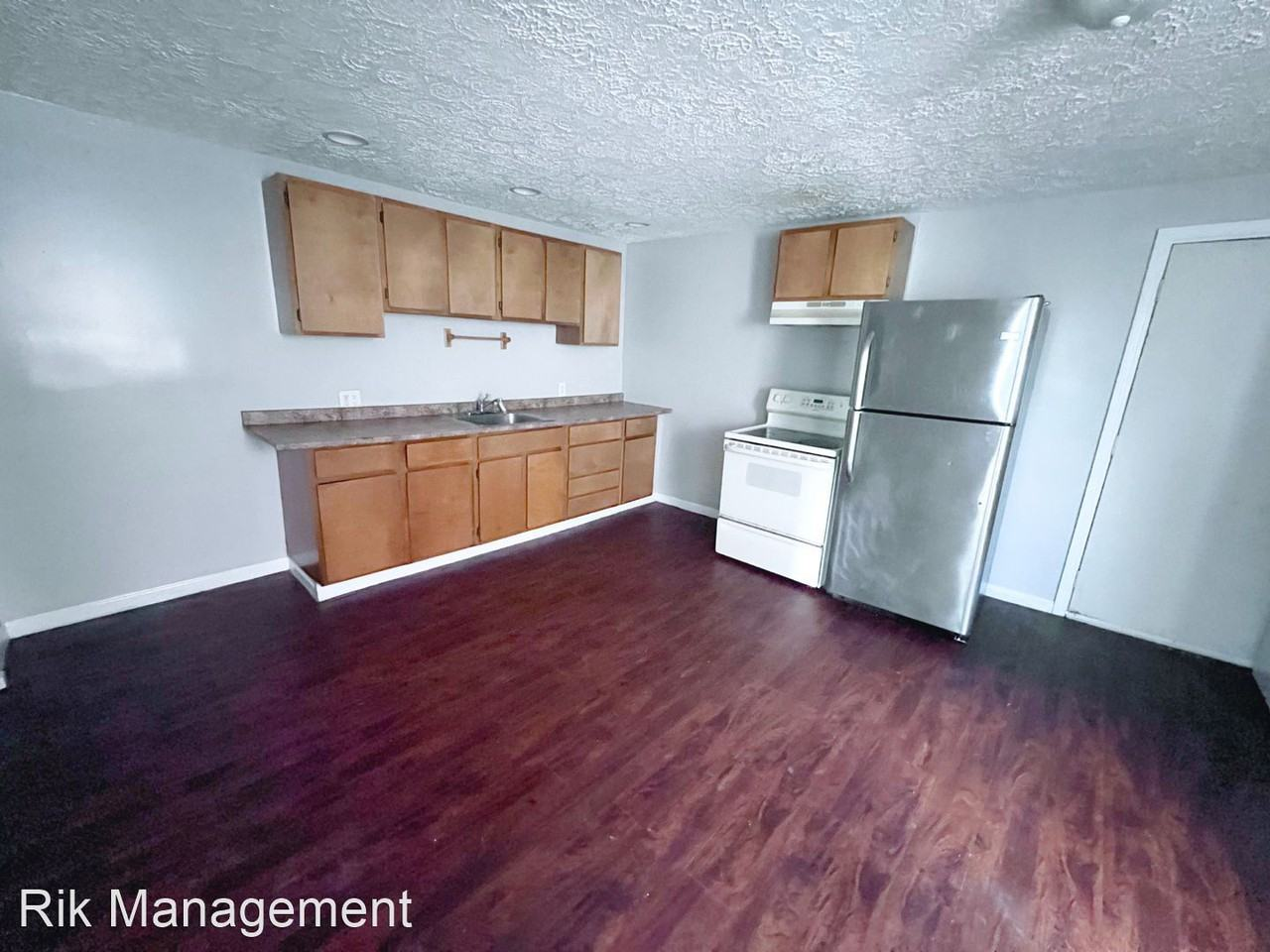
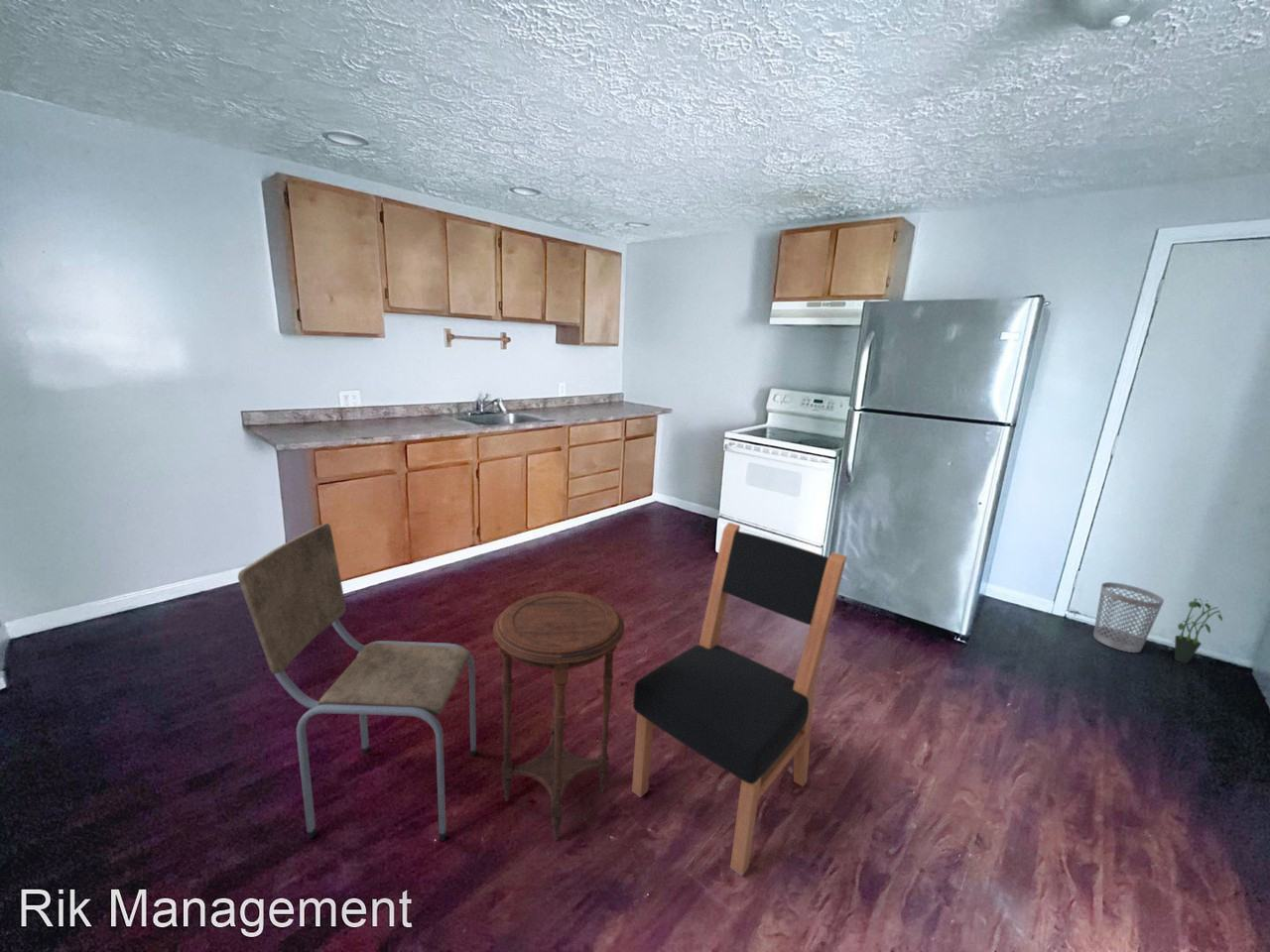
+ dining chair [631,522,847,877]
+ dining chair [237,523,477,842]
+ potted plant [1174,597,1223,664]
+ side table [492,591,625,842]
+ wastebasket [1092,581,1165,654]
